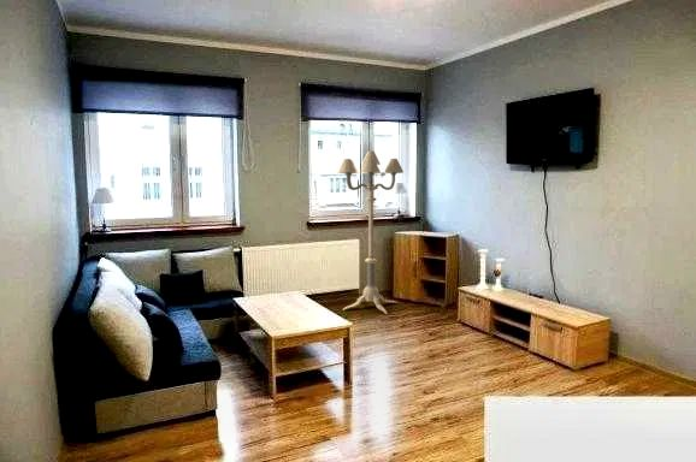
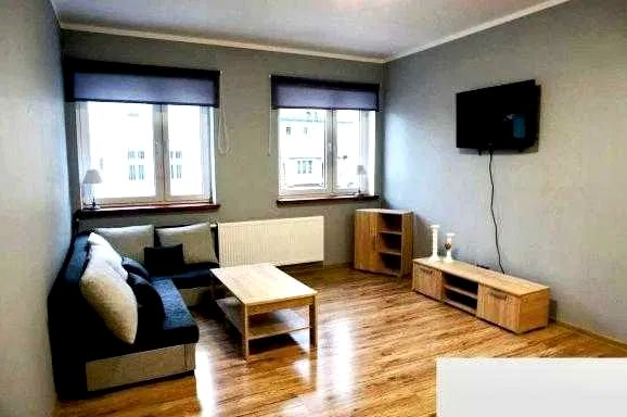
- floor lamp [337,150,405,315]
